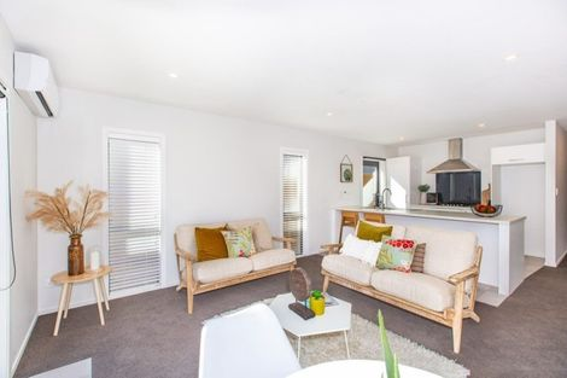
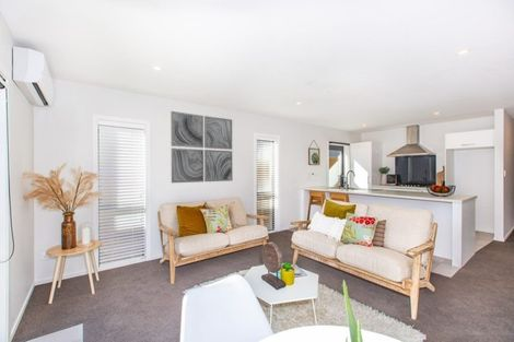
+ wall art [170,110,234,184]
